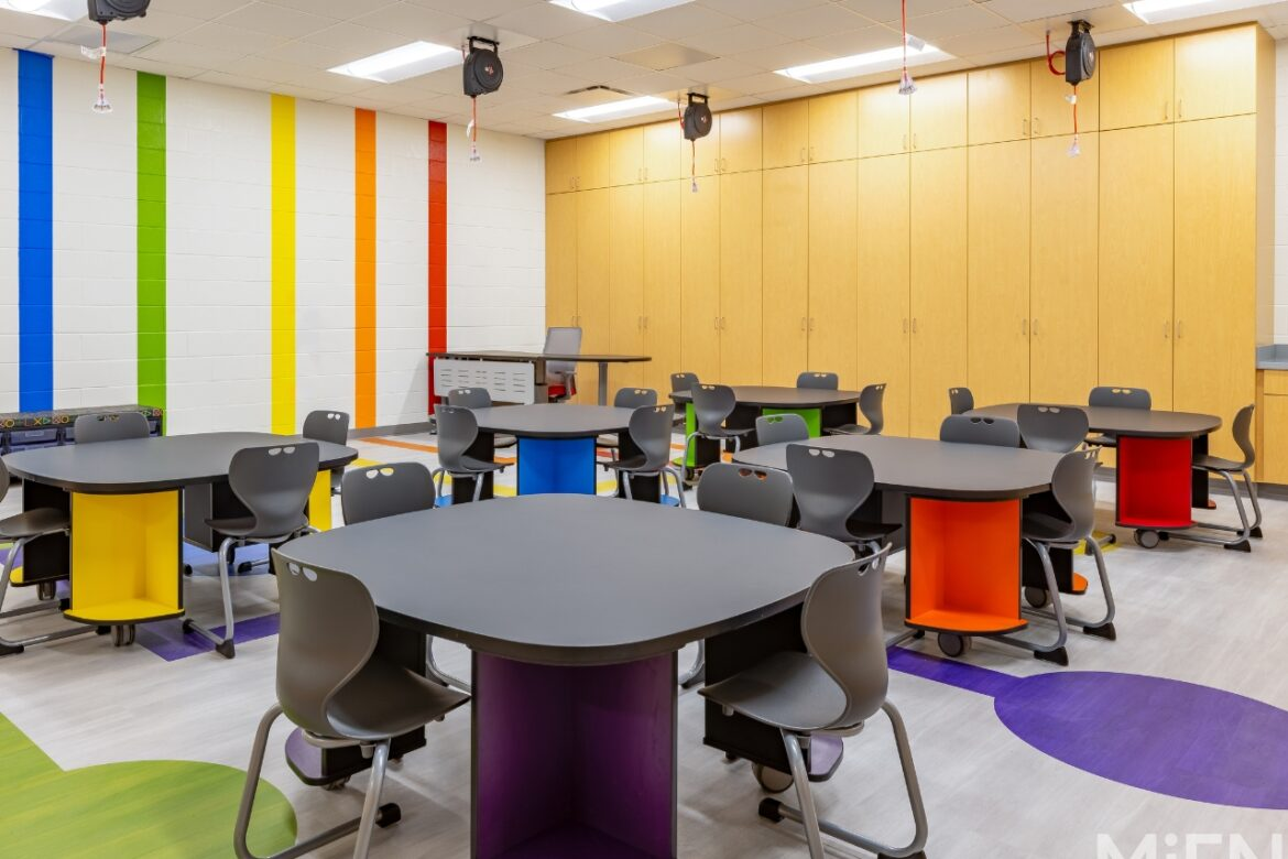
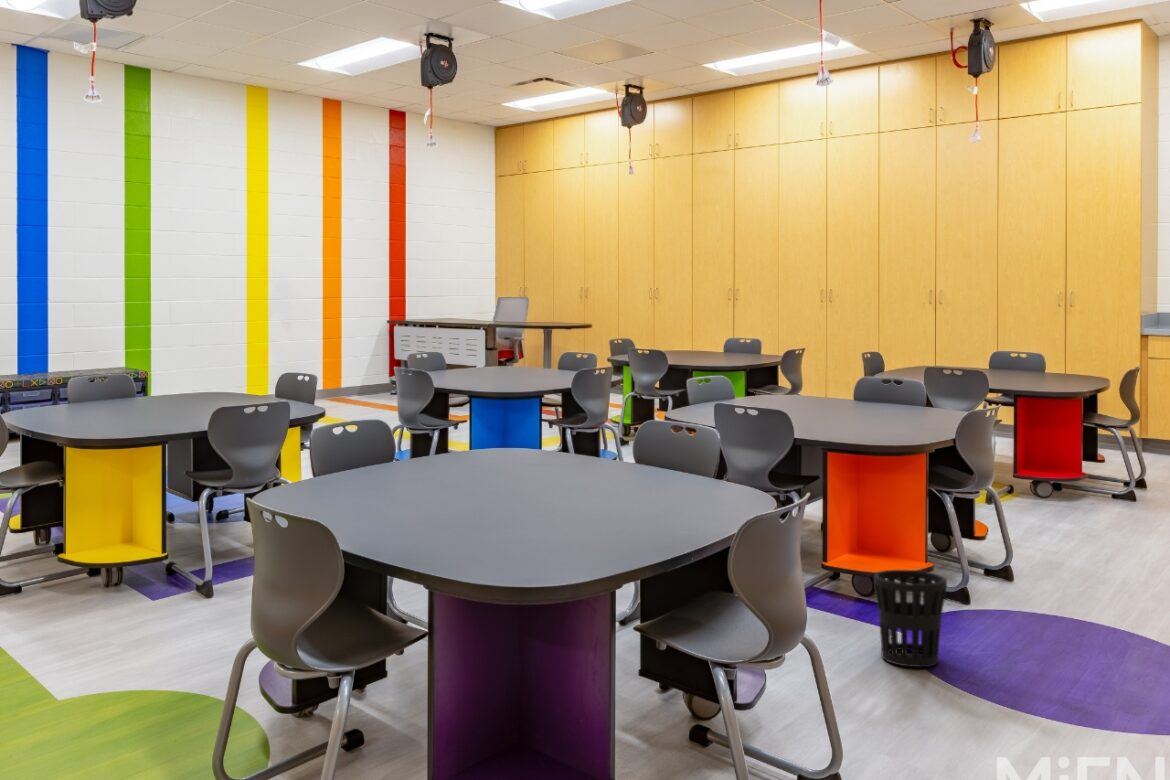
+ wastebasket [873,569,948,668]
